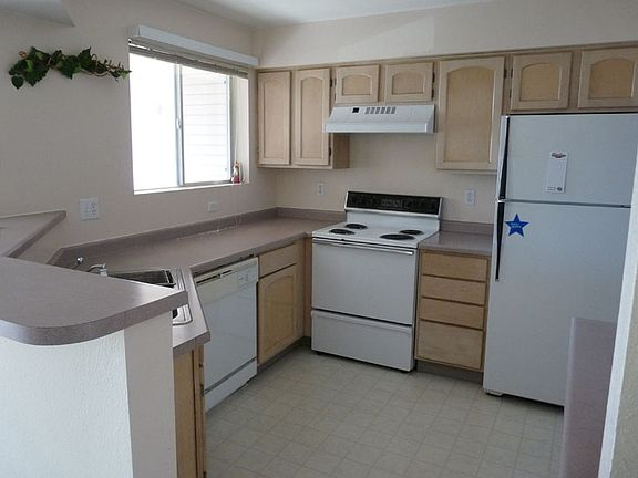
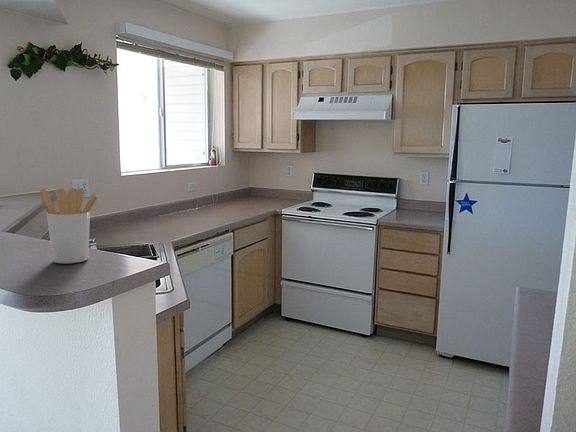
+ utensil holder [39,187,99,264]
